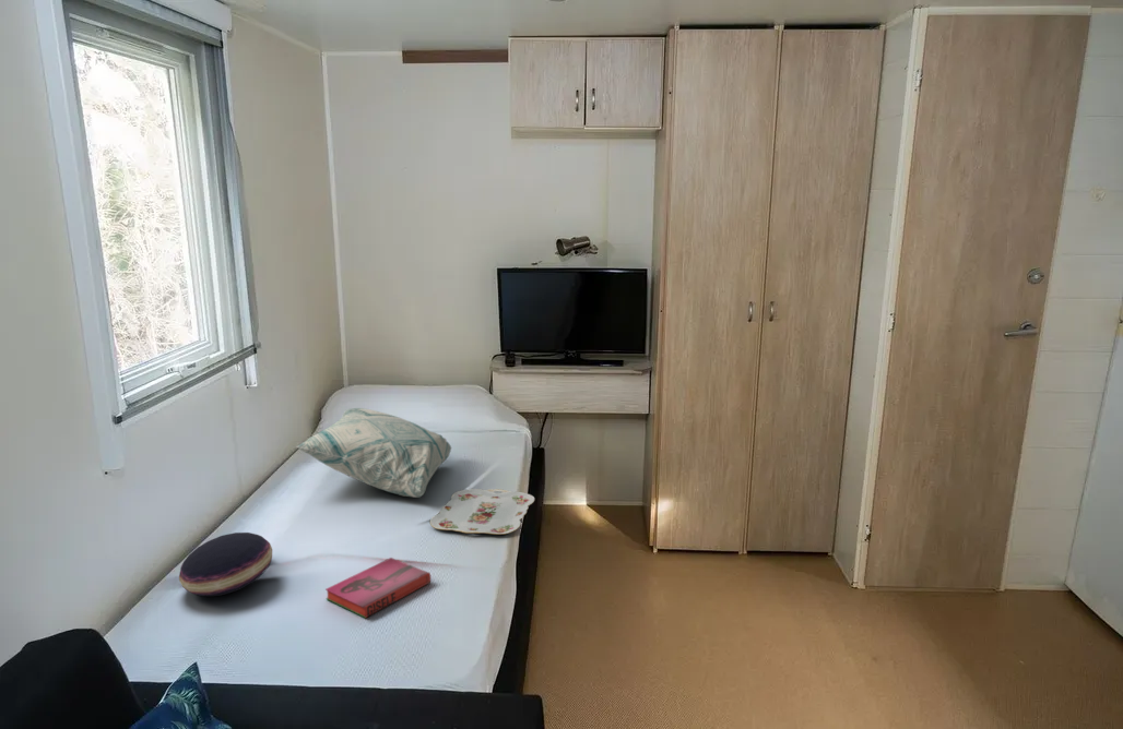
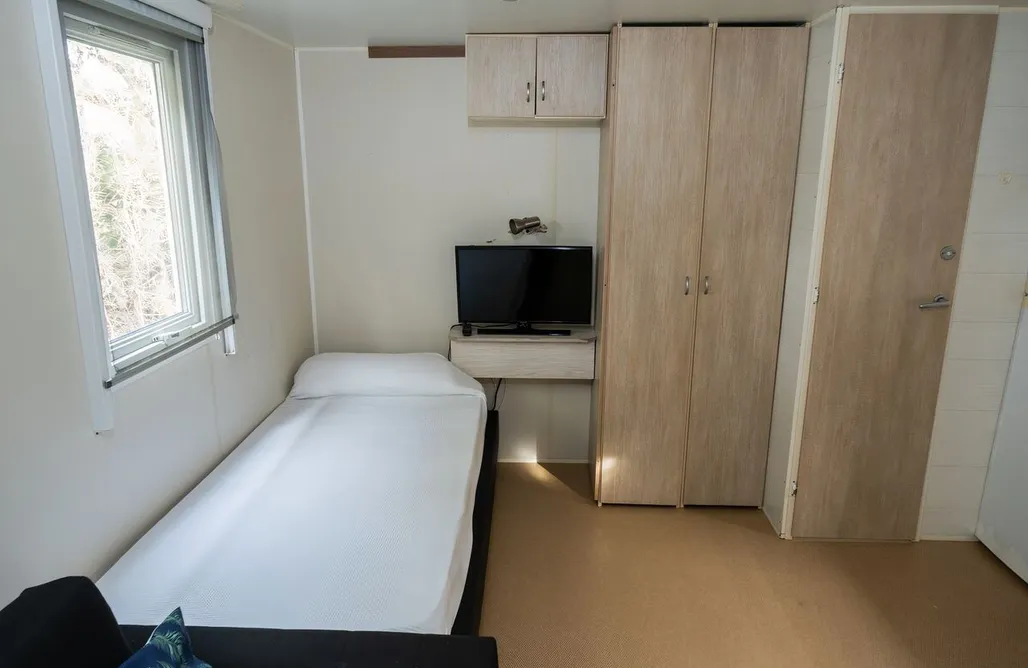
- cushion [178,531,273,597]
- hardback book [324,557,432,619]
- serving tray [429,488,535,536]
- decorative pillow [294,407,452,499]
